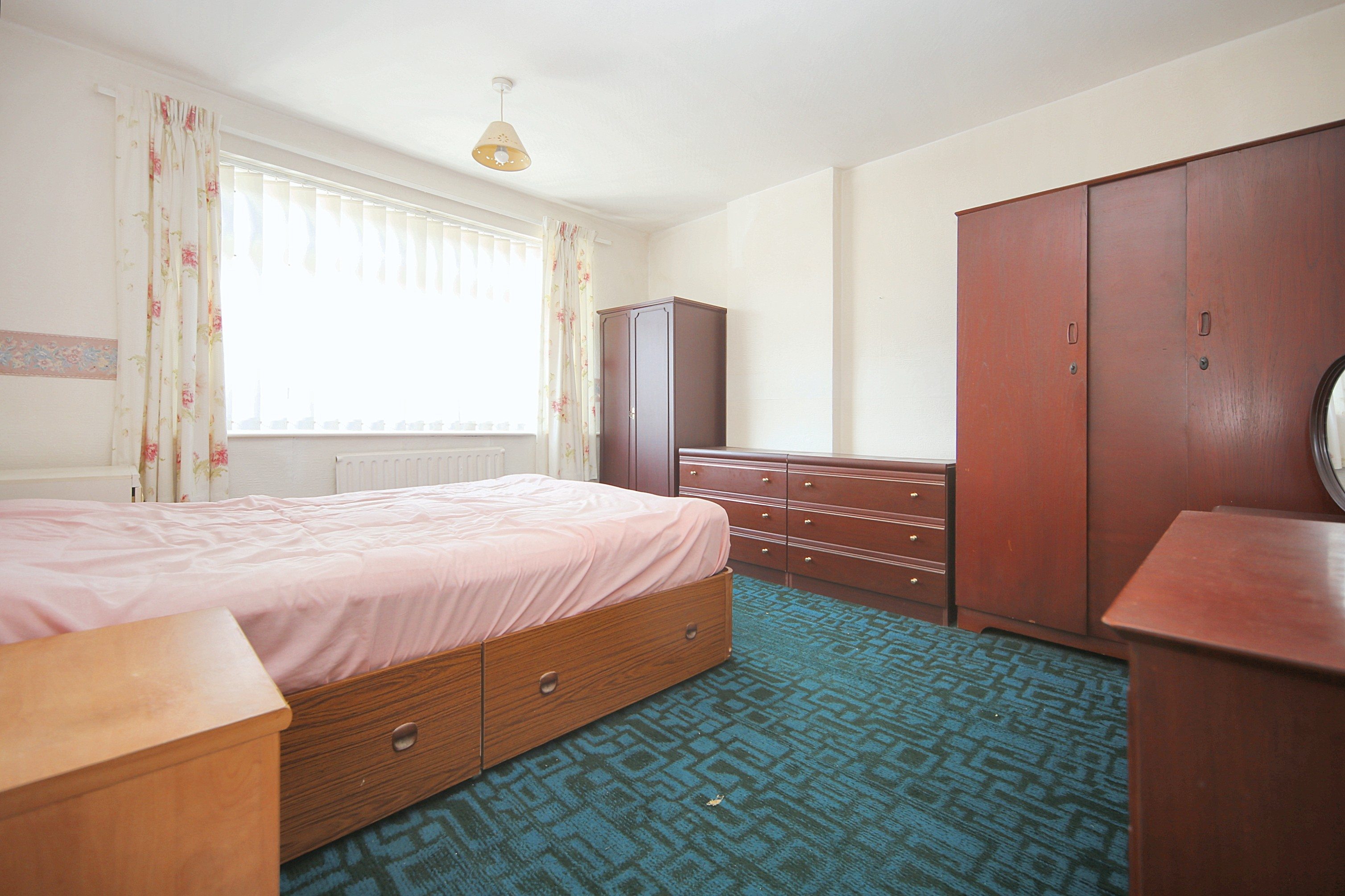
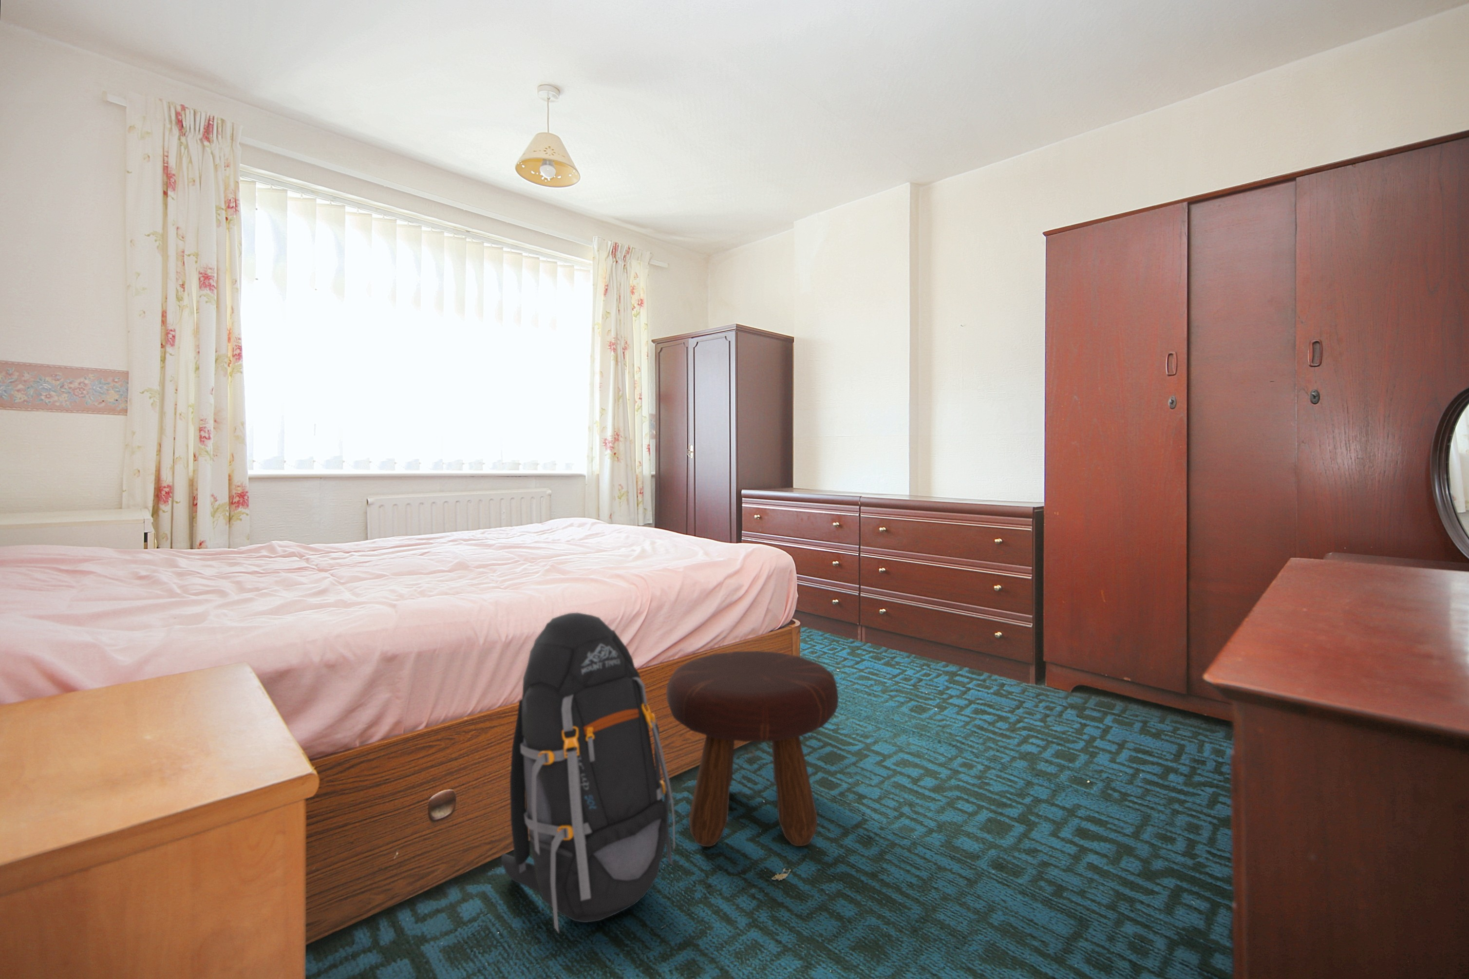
+ footstool [666,650,839,847]
+ backpack [500,612,676,934]
